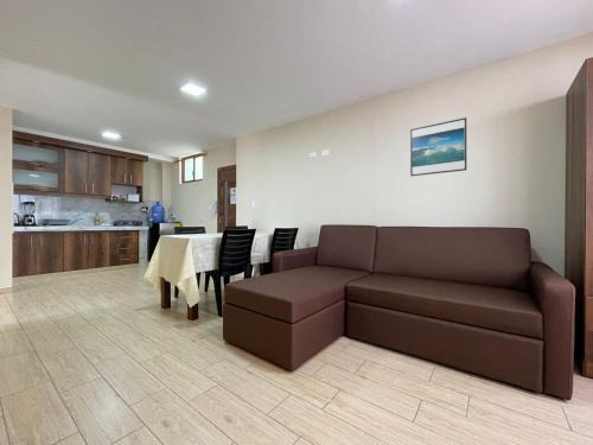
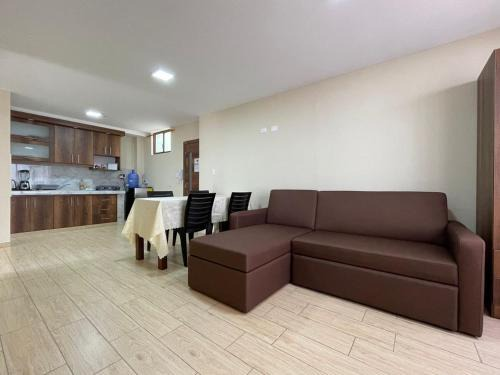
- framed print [409,116,467,177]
